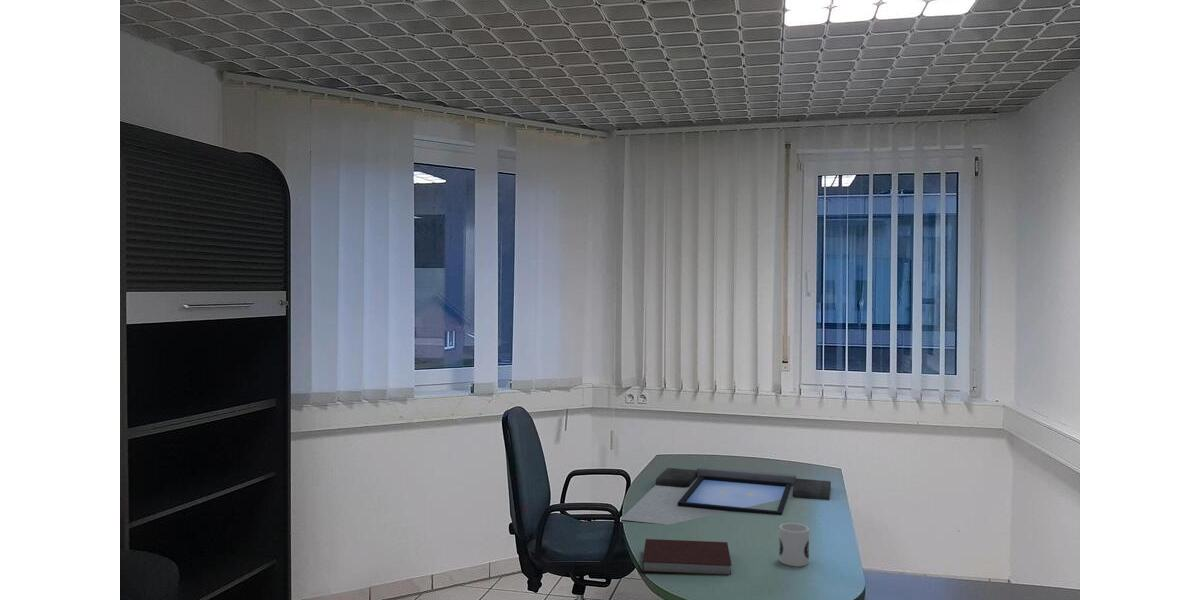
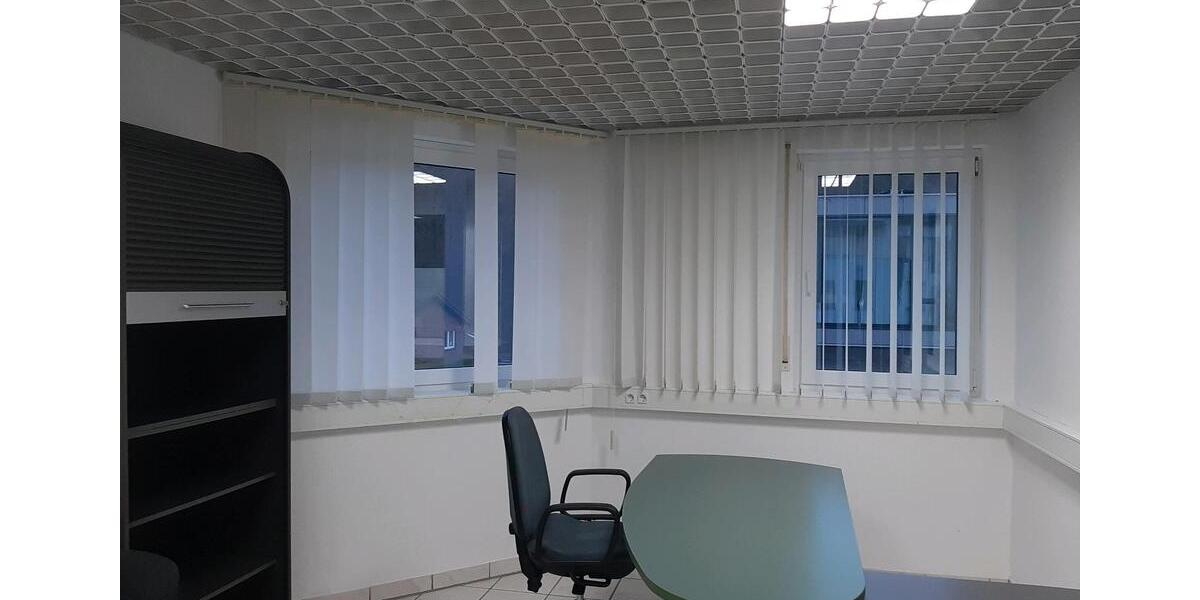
- notebook [642,538,733,576]
- window [619,465,832,526]
- mug [778,522,810,568]
